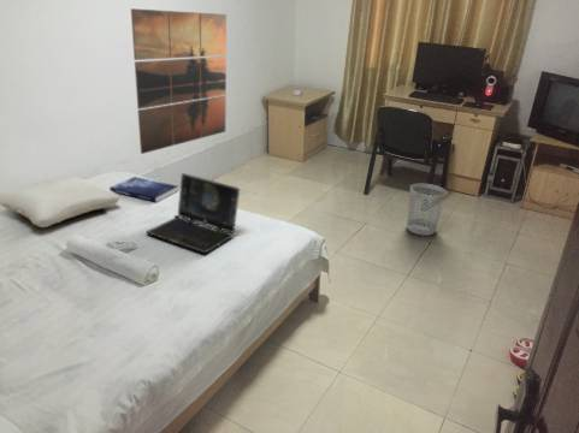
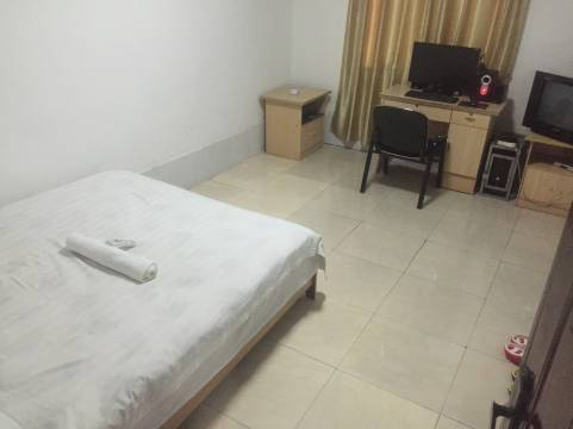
- pillow [0,174,120,229]
- book [108,176,181,203]
- wall art [130,7,228,155]
- wastebasket [406,183,448,237]
- laptop computer [144,172,241,254]
